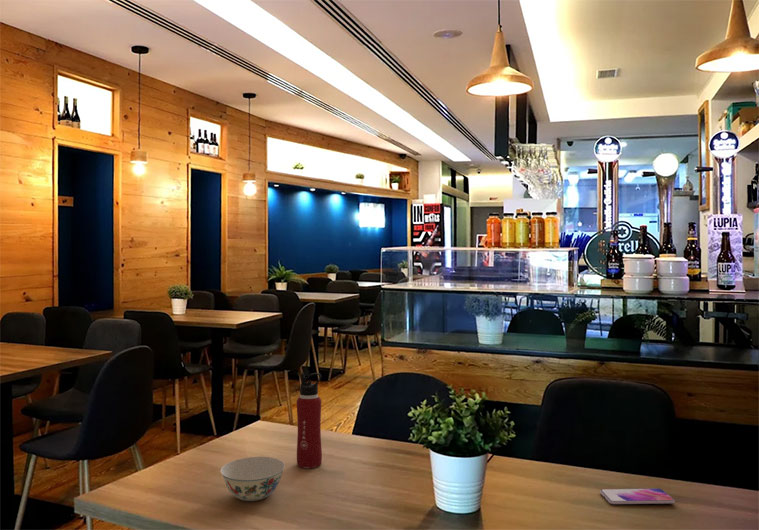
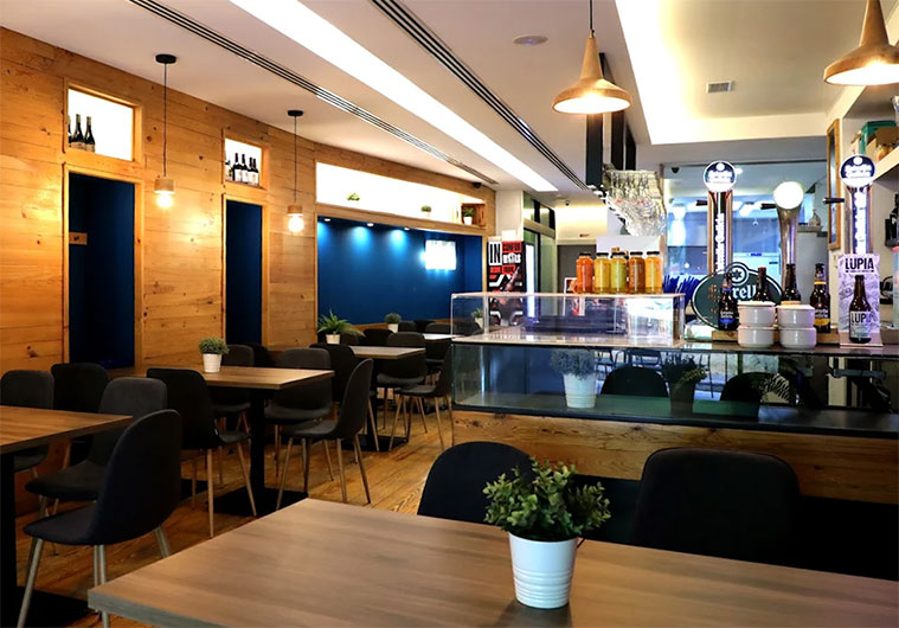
- chinaware [220,456,286,502]
- smartphone [599,487,676,505]
- water bottle [296,372,323,469]
